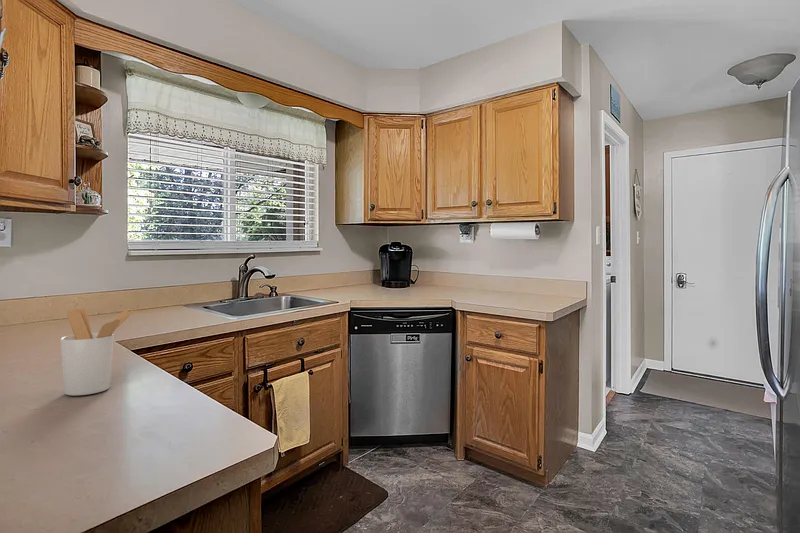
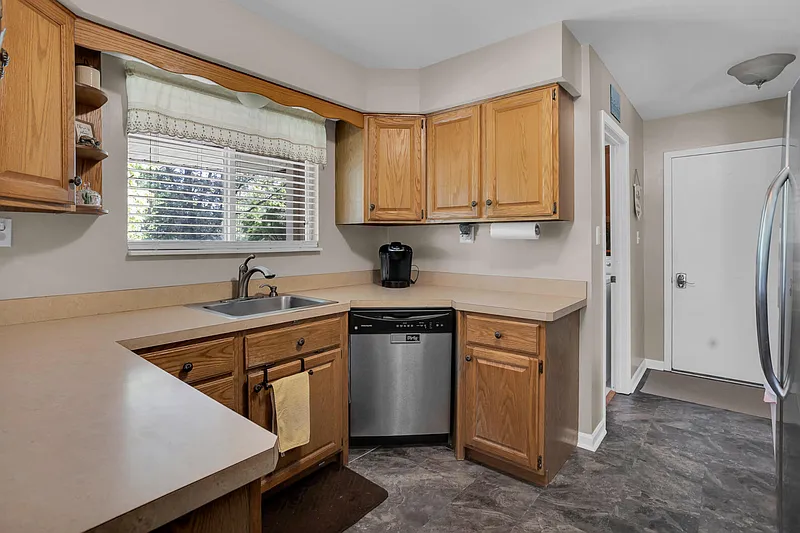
- utensil holder [59,307,135,396]
